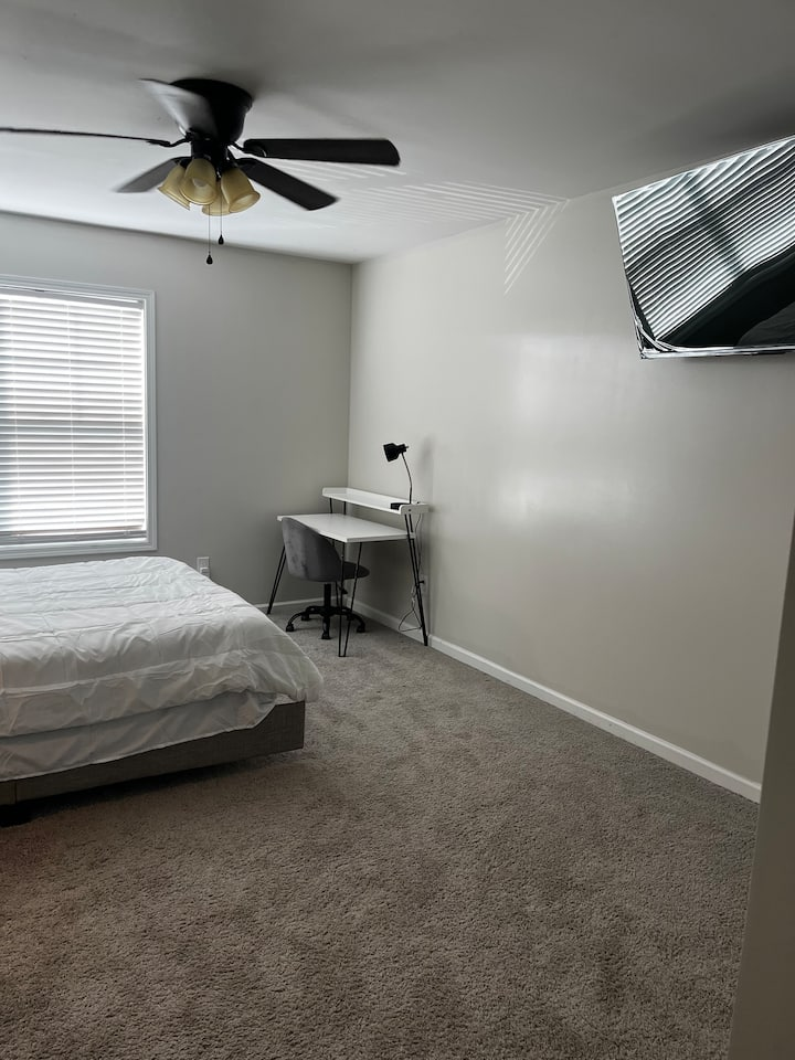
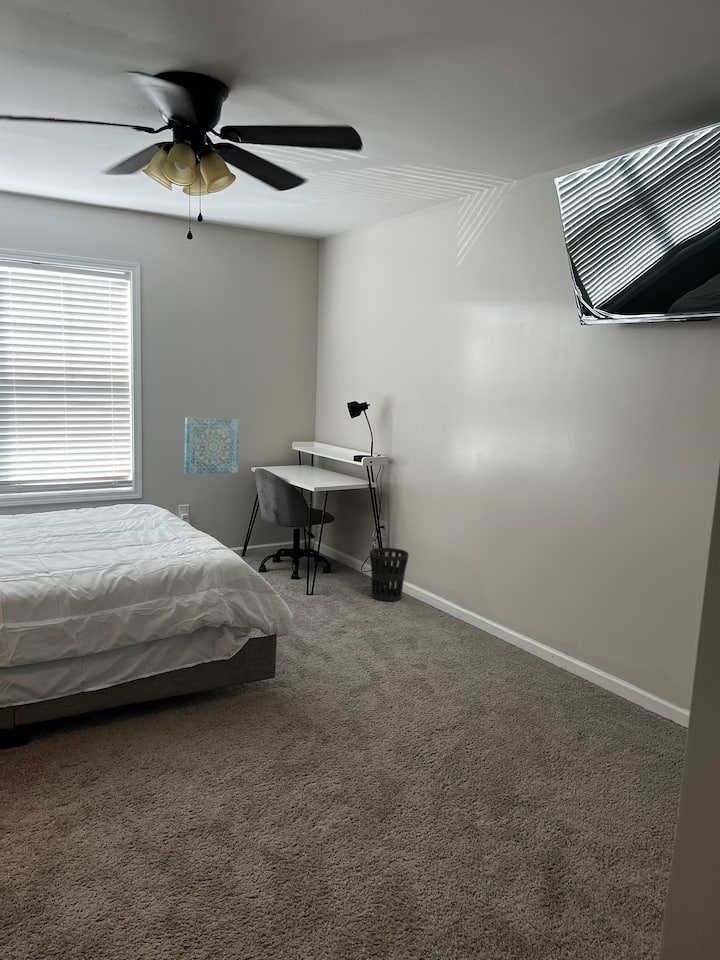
+ wastebasket [369,547,410,602]
+ wall art [183,417,241,475]
